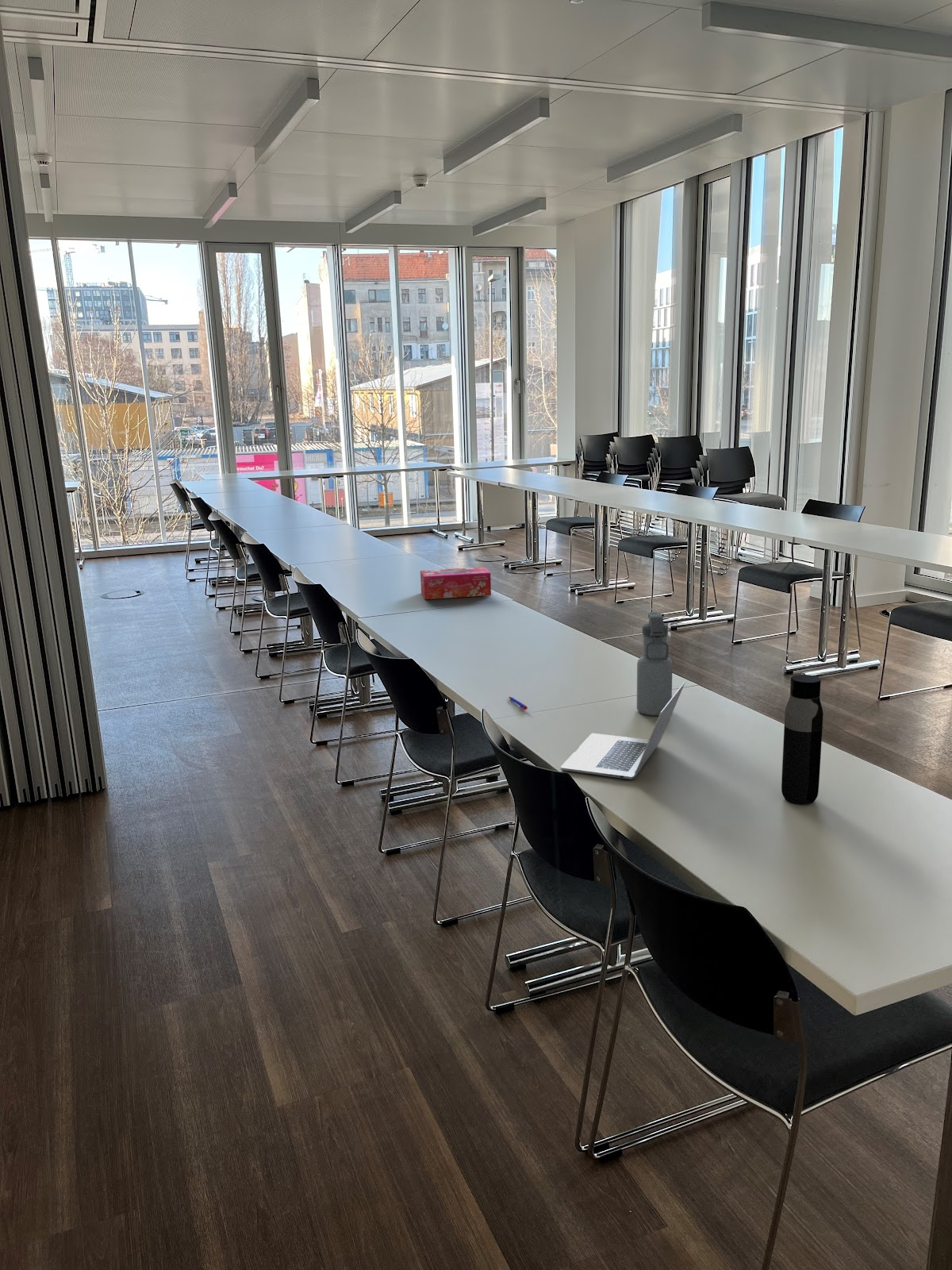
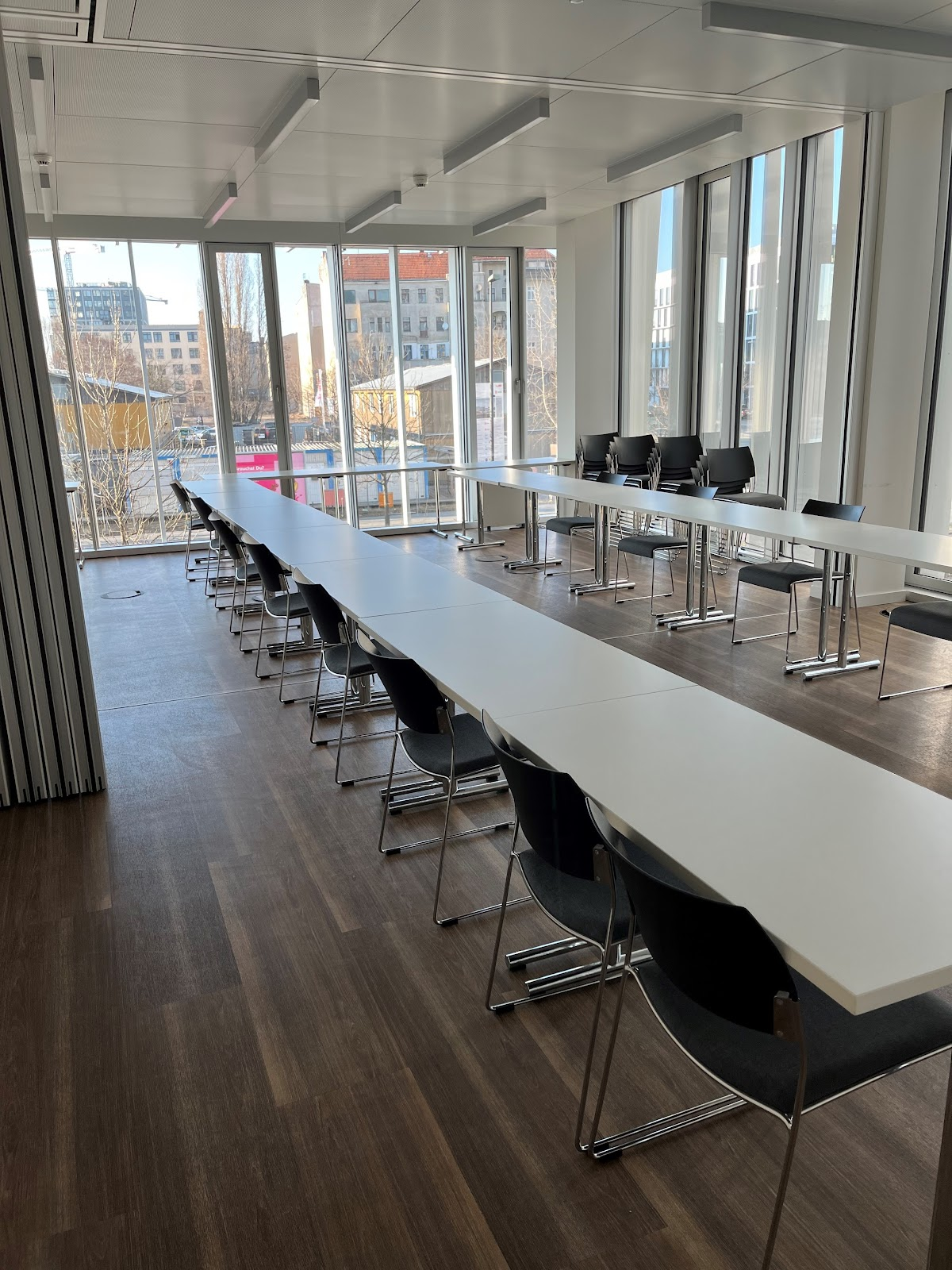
- laptop [560,681,685,780]
- water bottle [636,611,674,717]
- water bottle [781,674,824,806]
- pen [508,696,528,710]
- tissue box [420,566,492,600]
